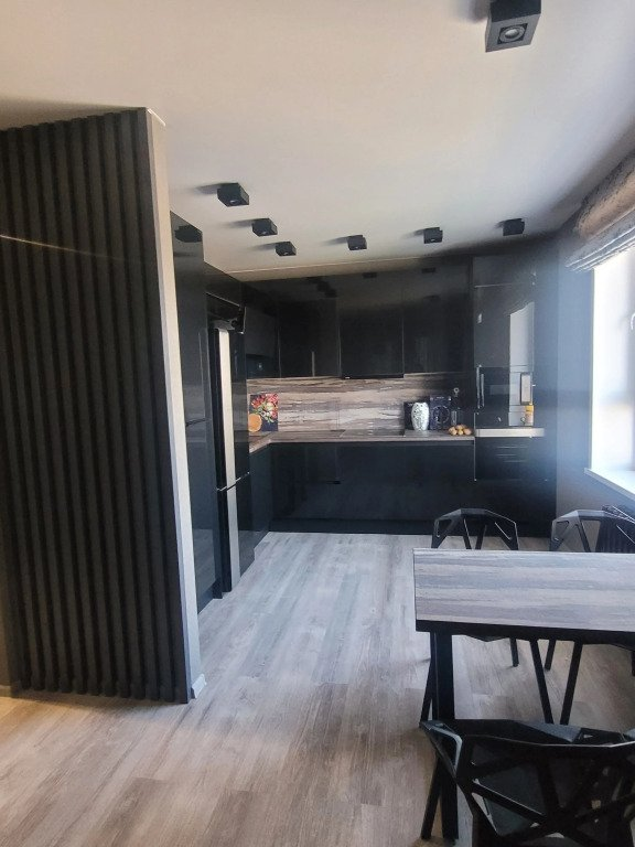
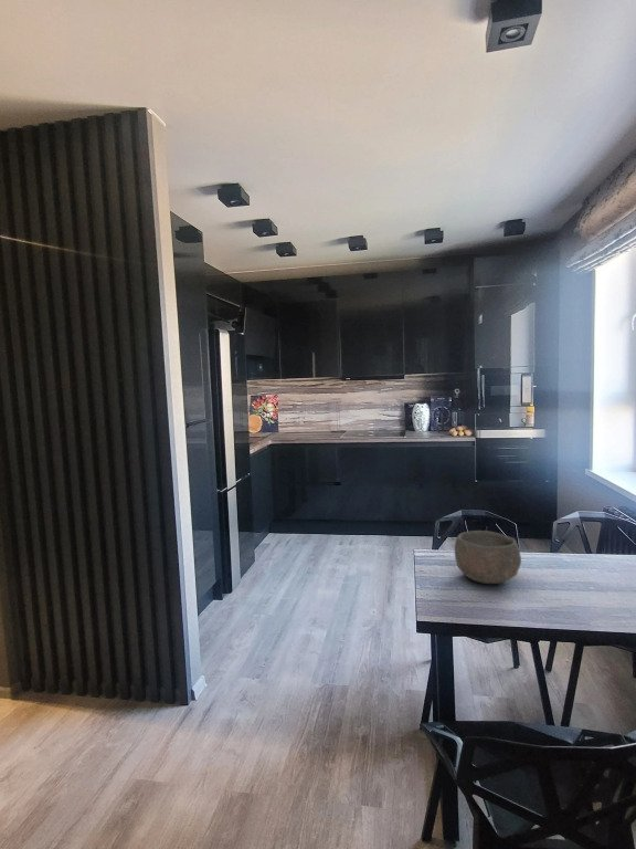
+ bowl [454,530,522,585]
